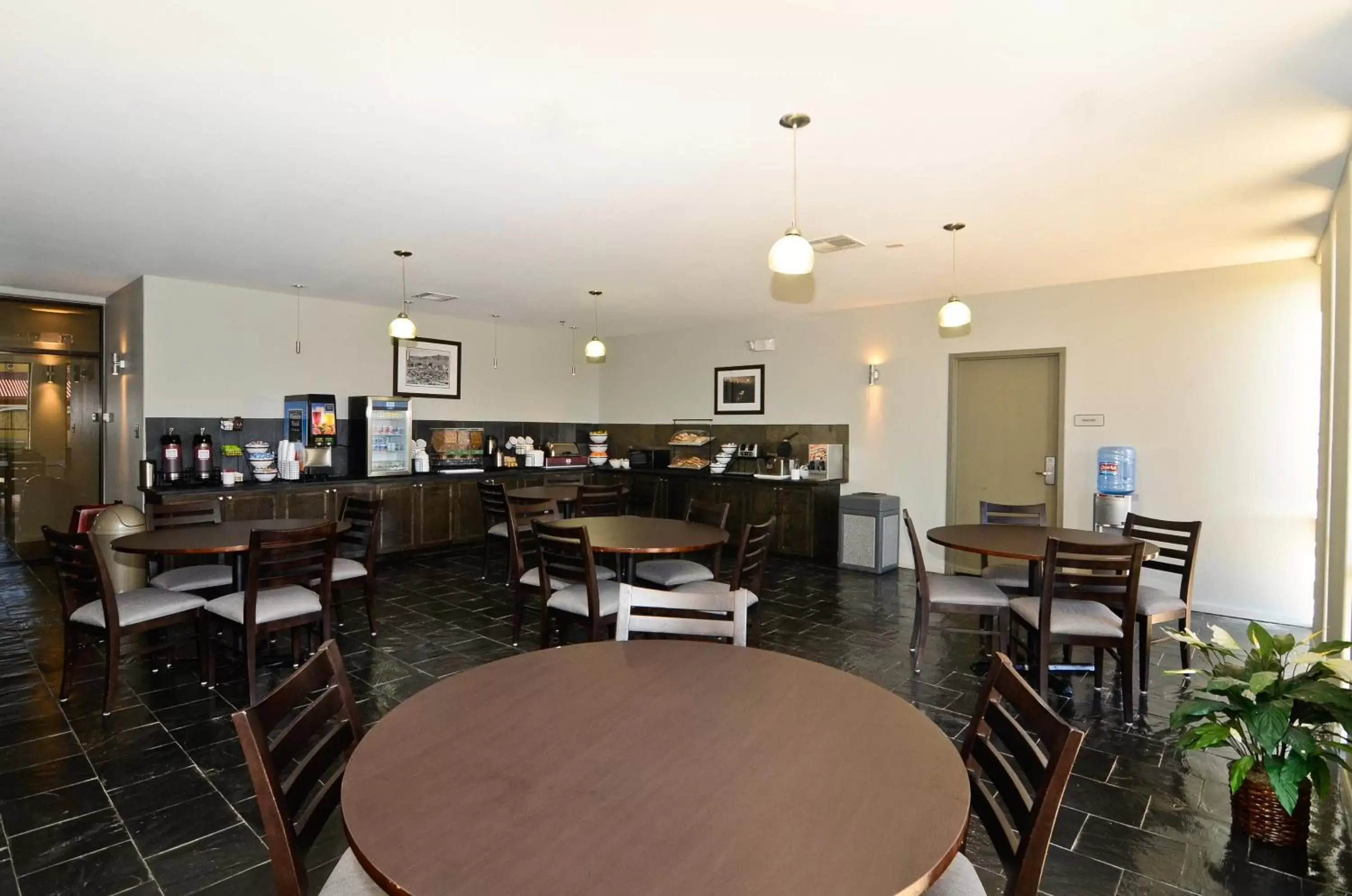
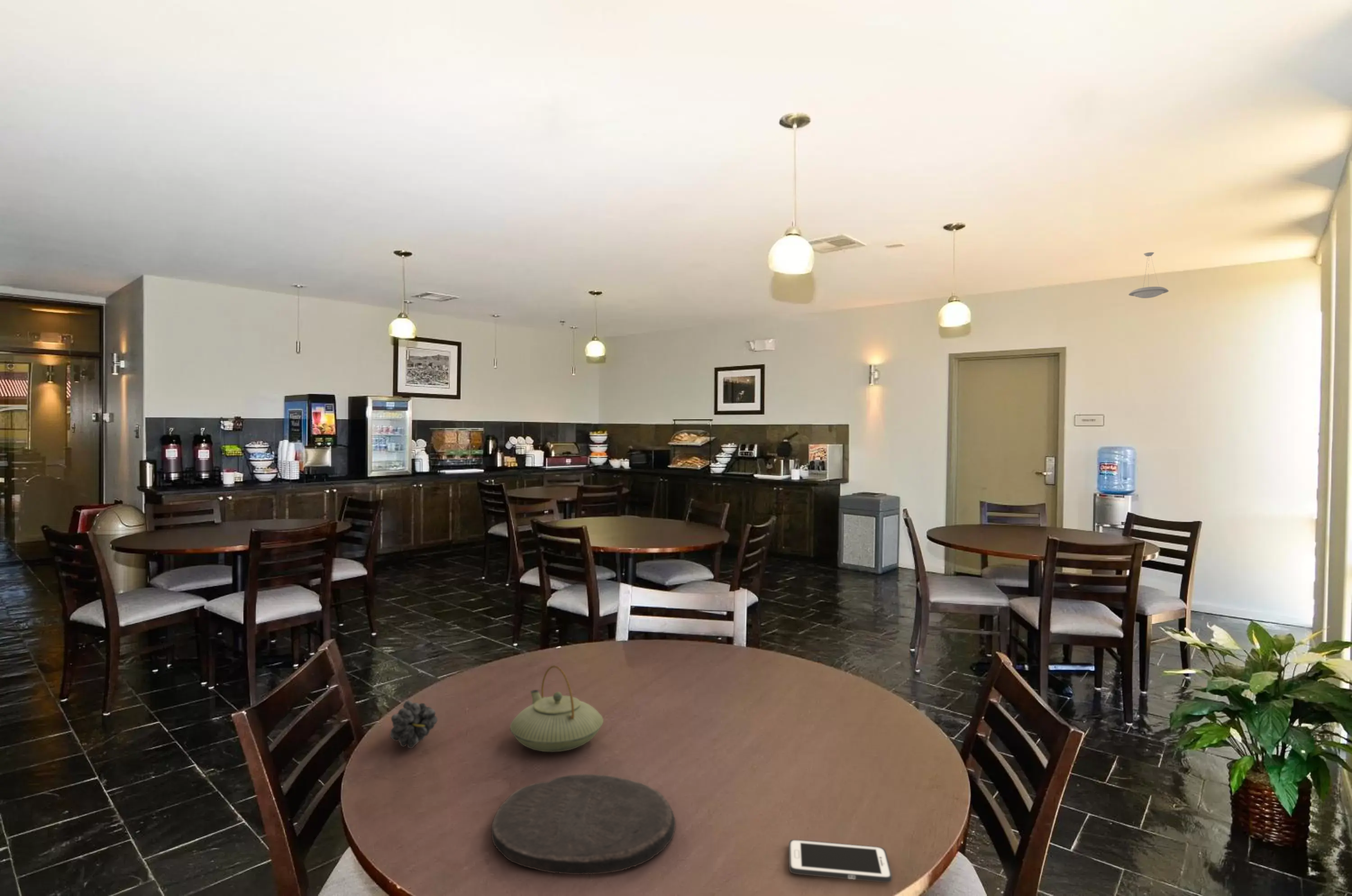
+ plate [491,774,676,875]
+ cell phone [788,839,893,883]
+ fruit [389,700,438,749]
+ pendant light [1128,252,1169,299]
+ teapot [510,665,604,753]
